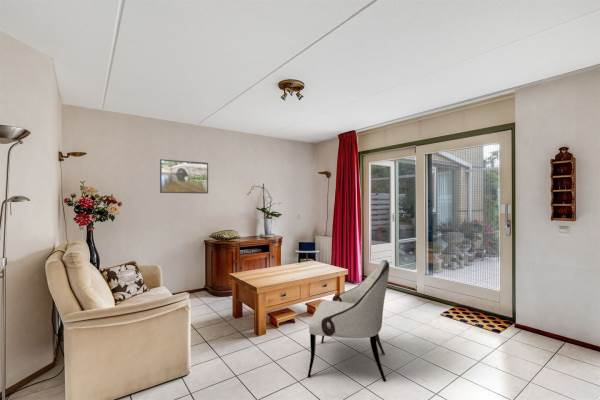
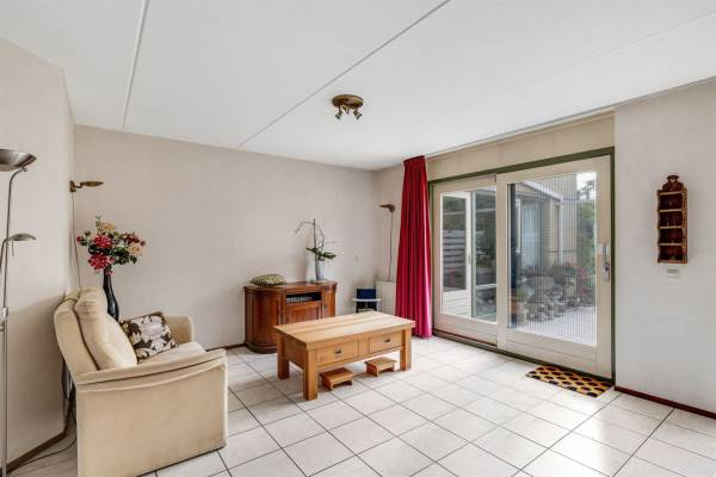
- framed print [159,158,209,194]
- armchair [307,259,390,382]
